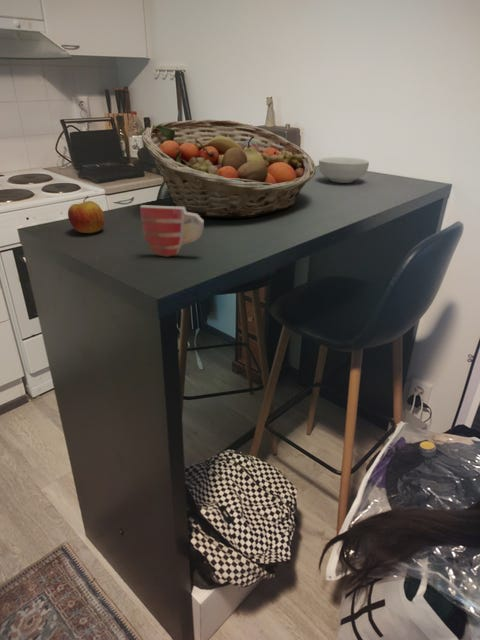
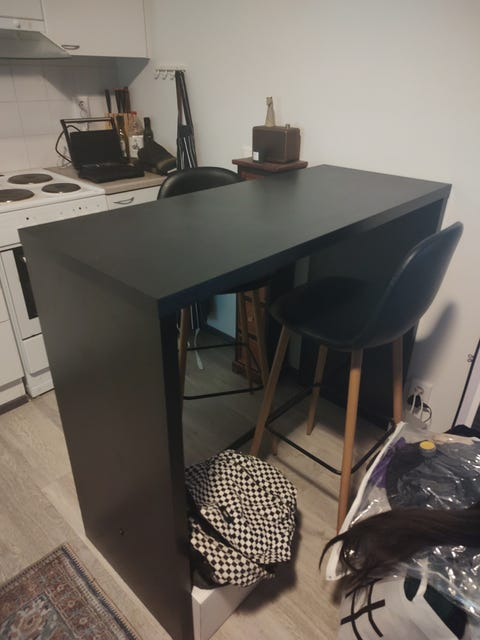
- cereal bowl [318,156,370,184]
- mug [139,204,205,258]
- fruit basket [141,118,317,219]
- apple [67,195,106,234]
